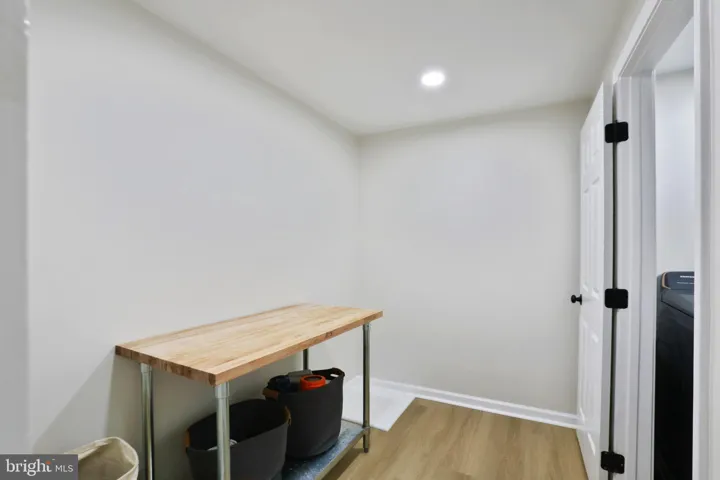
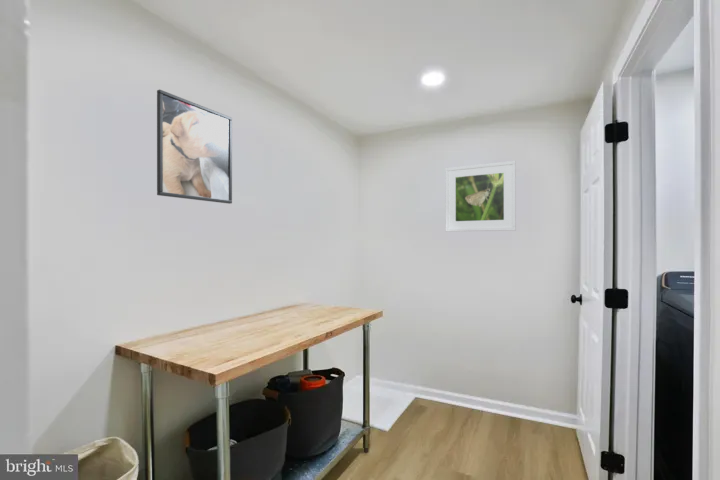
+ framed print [156,89,233,205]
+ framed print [444,160,517,233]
